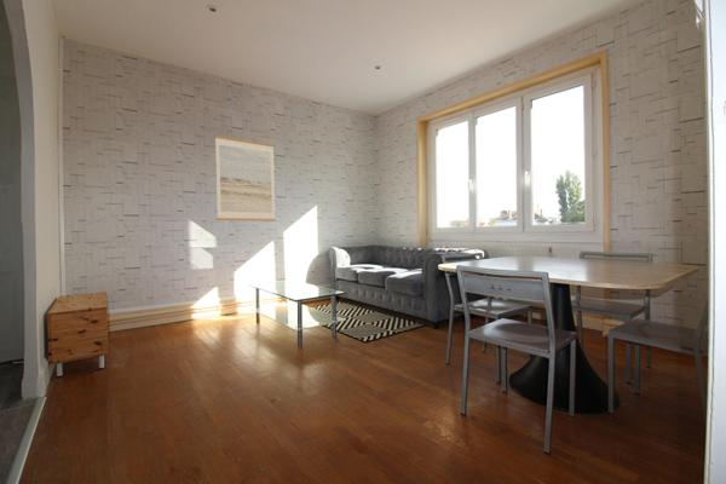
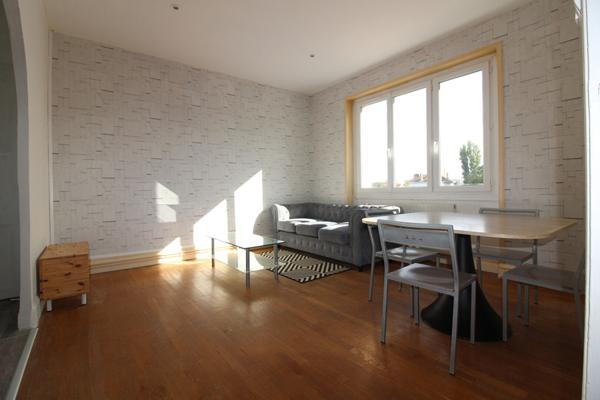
- wall art [214,134,277,223]
